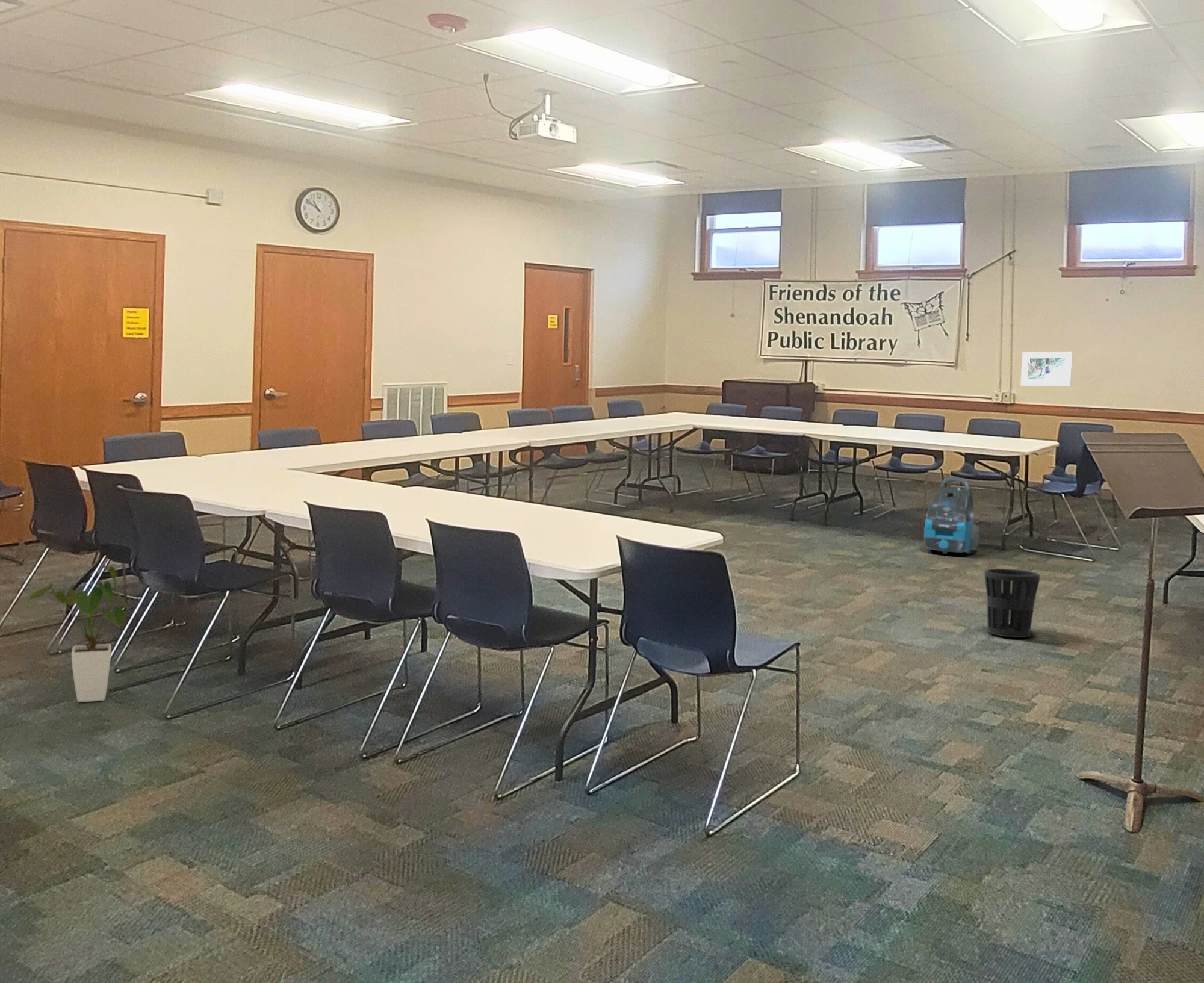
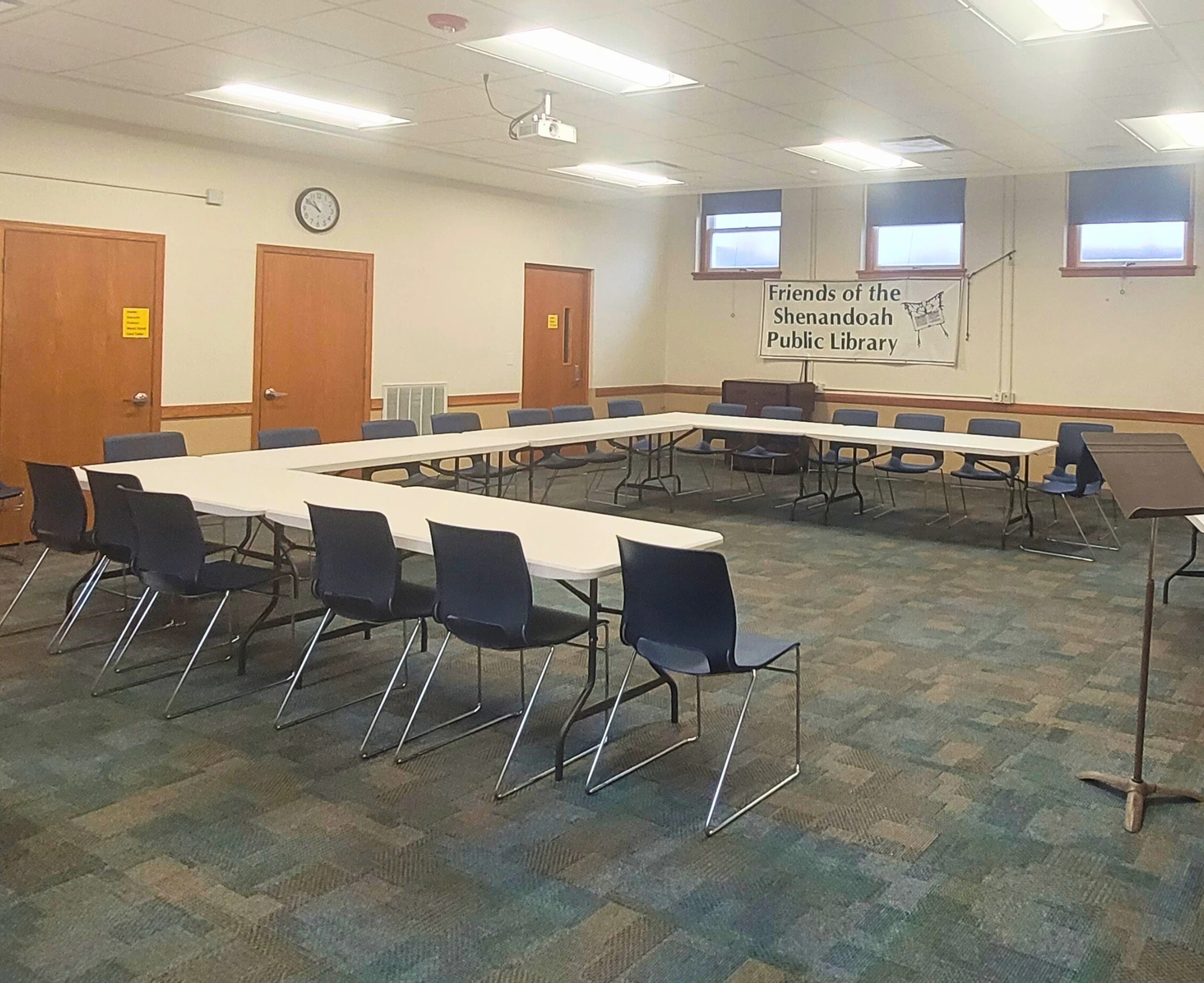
- wastebasket [984,568,1041,638]
- house plant [26,565,129,703]
- vacuum cleaner [923,476,980,554]
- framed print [1020,351,1073,386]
